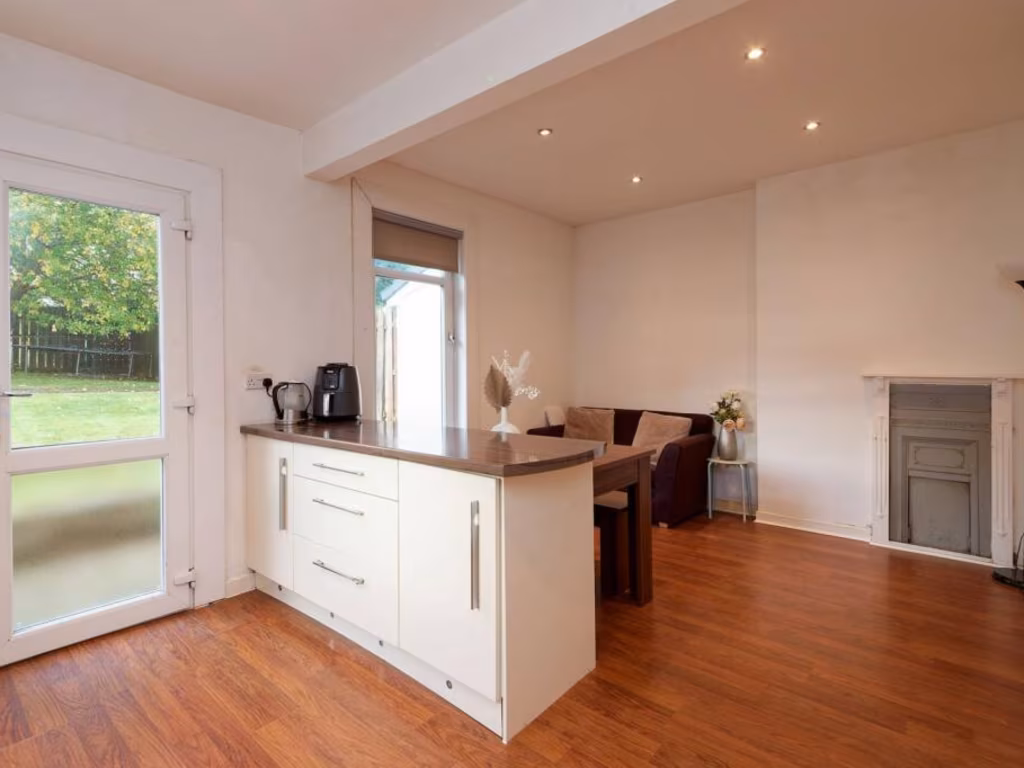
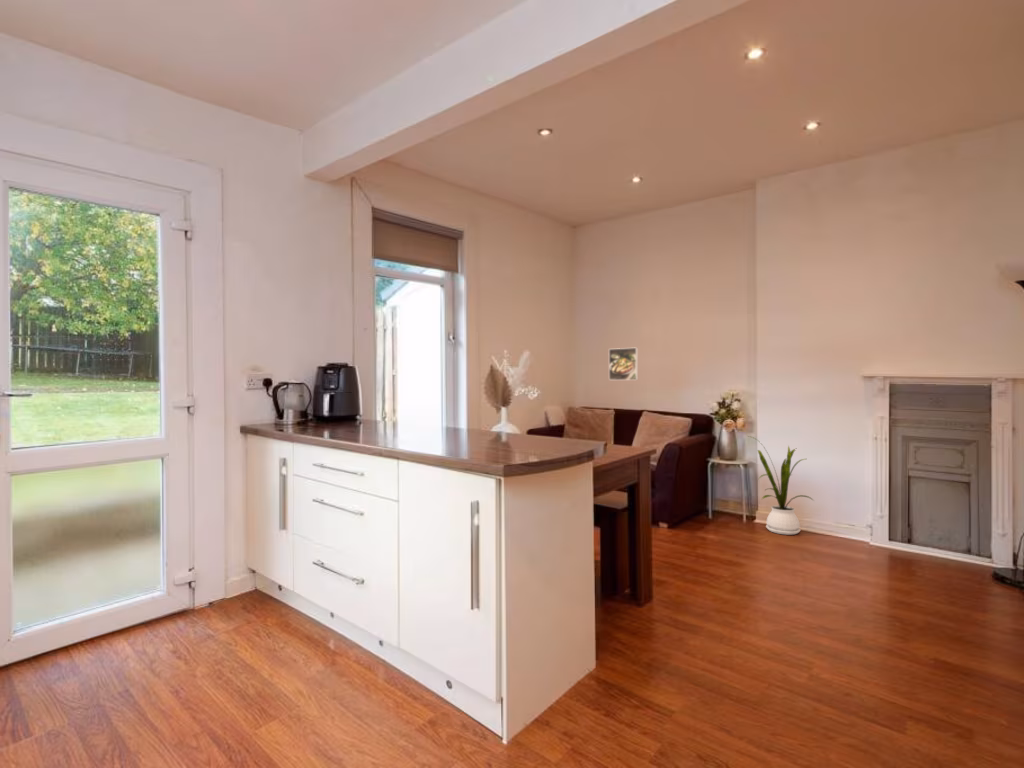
+ house plant [748,435,816,536]
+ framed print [608,347,639,381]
